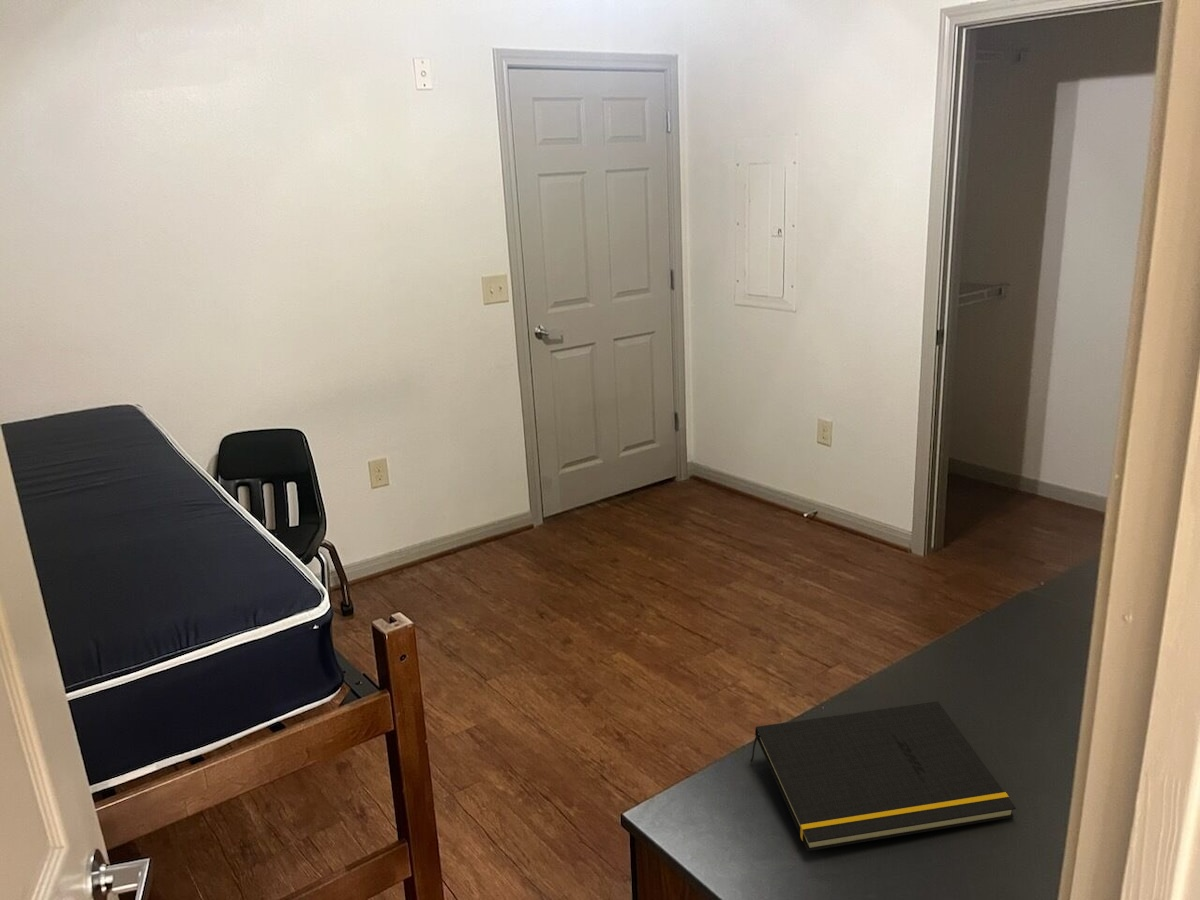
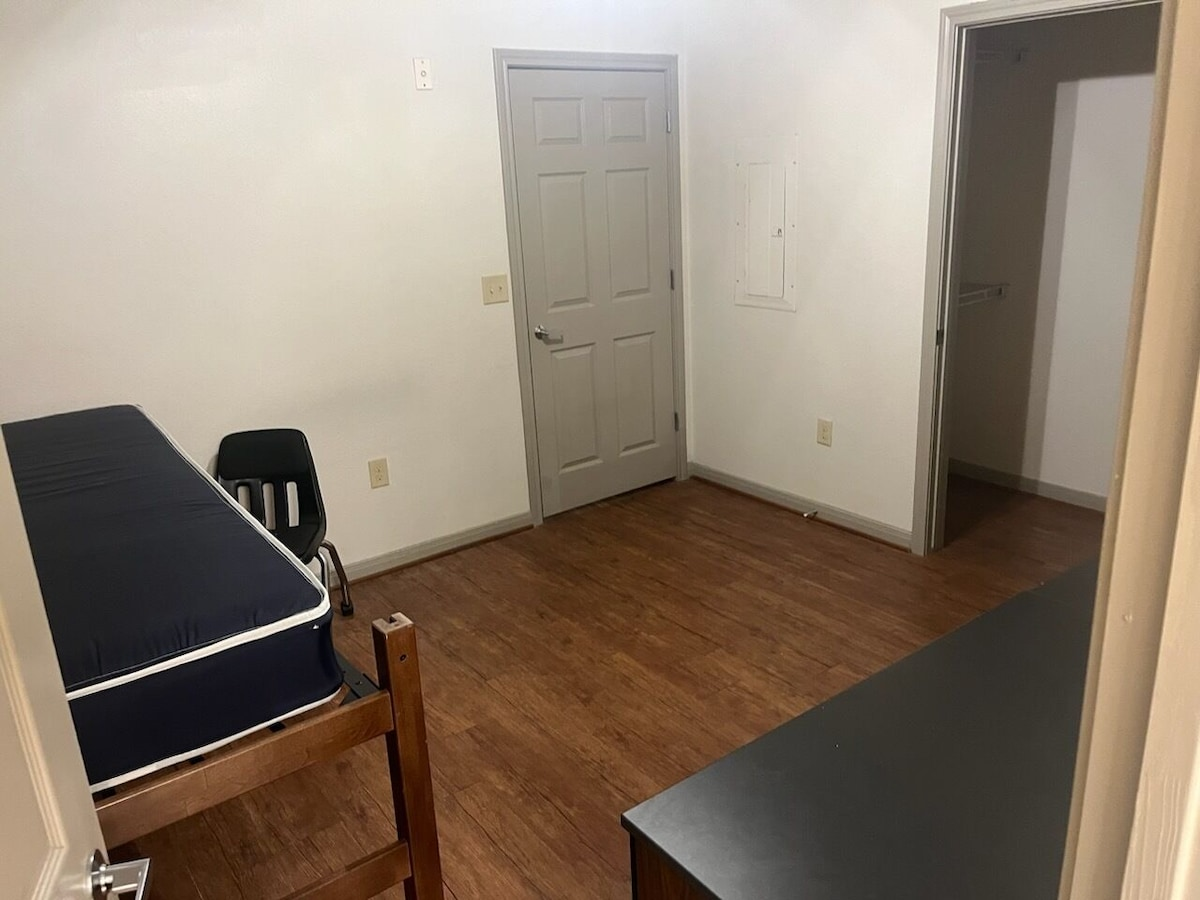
- notepad [749,700,1017,852]
